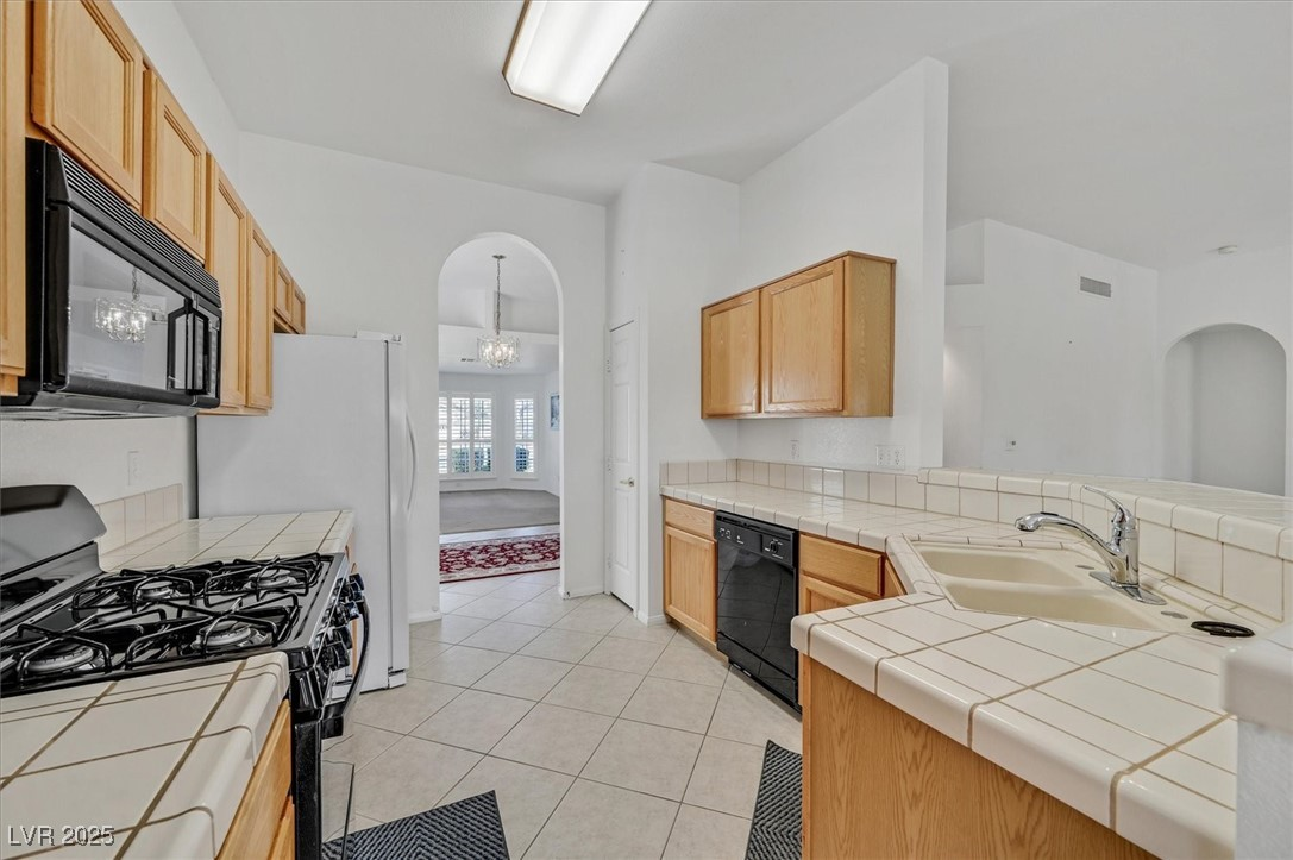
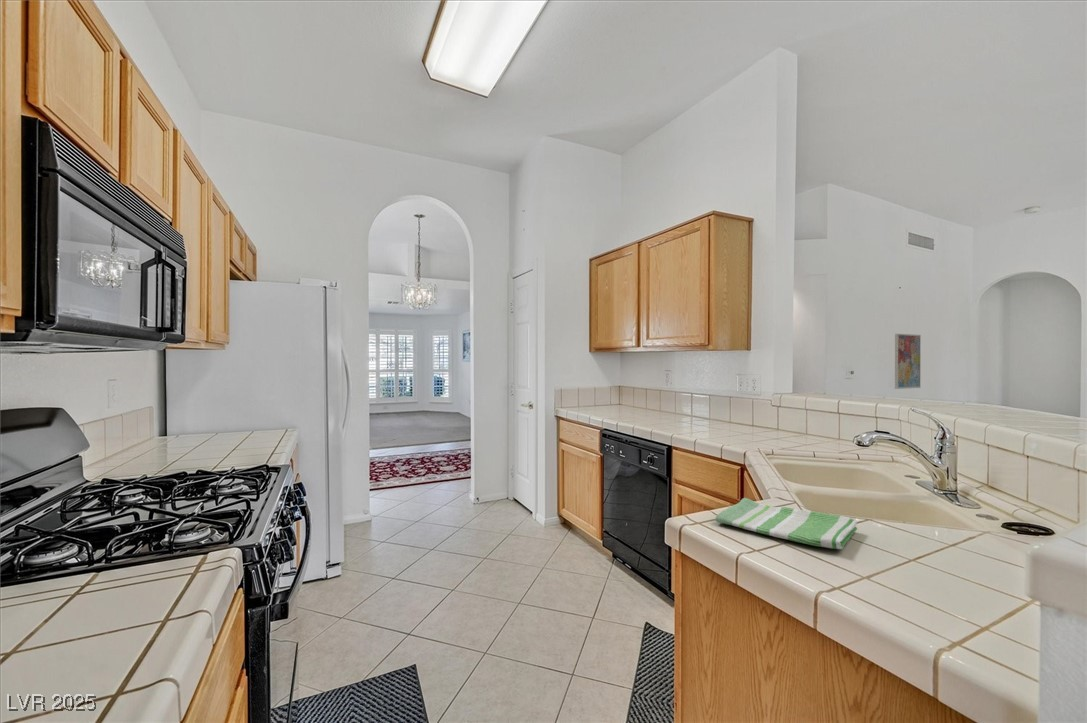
+ wall art [894,333,922,390]
+ dish towel [714,497,858,550]
